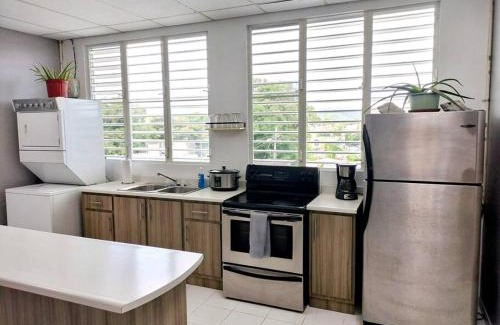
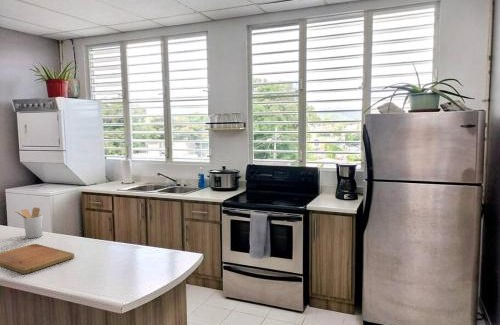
+ cutting board [0,243,75,275]
+ utensil holder [13,207,44,239]
